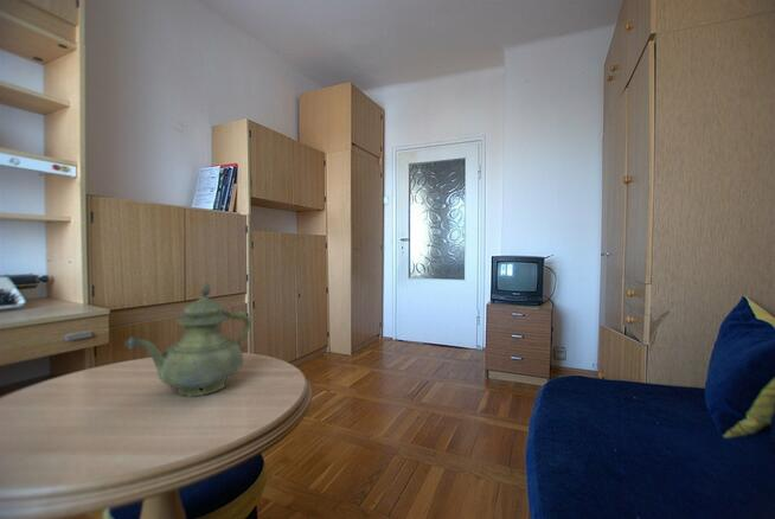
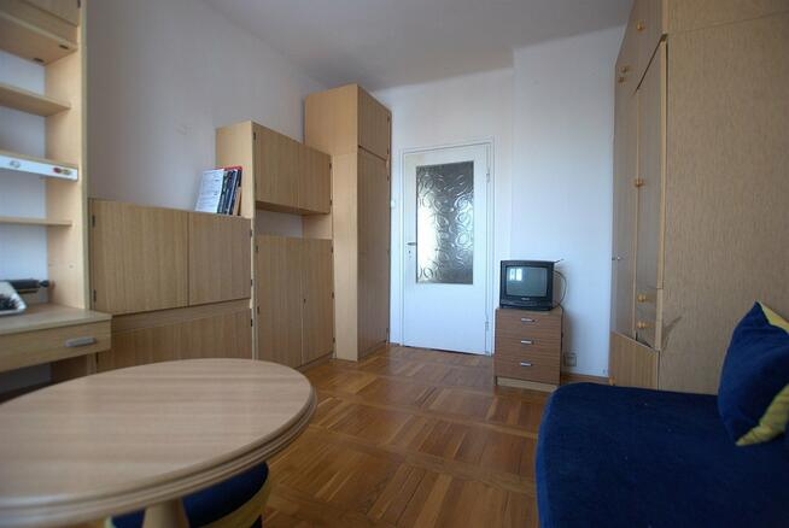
- teapot [123,281,252,398]
